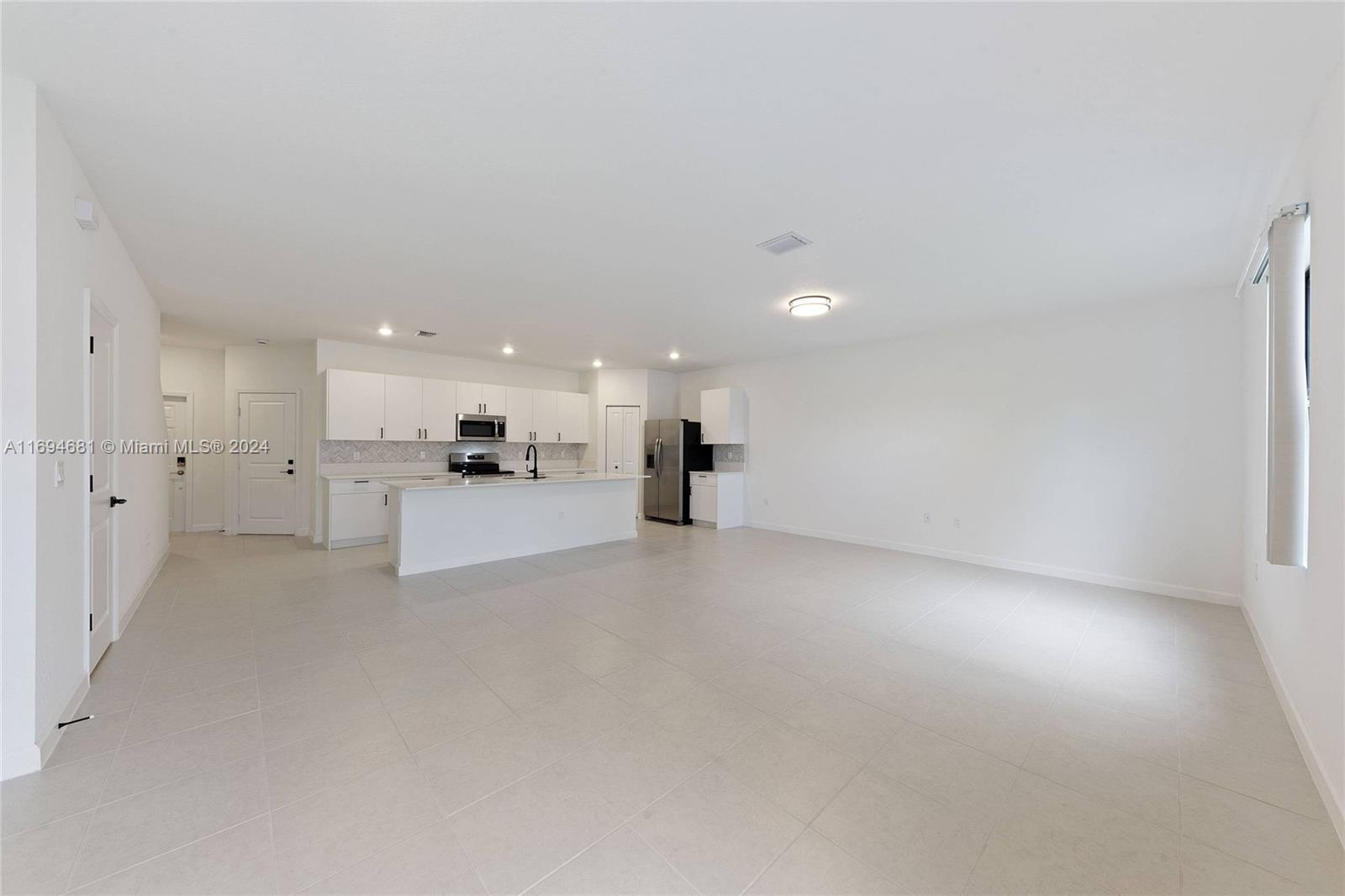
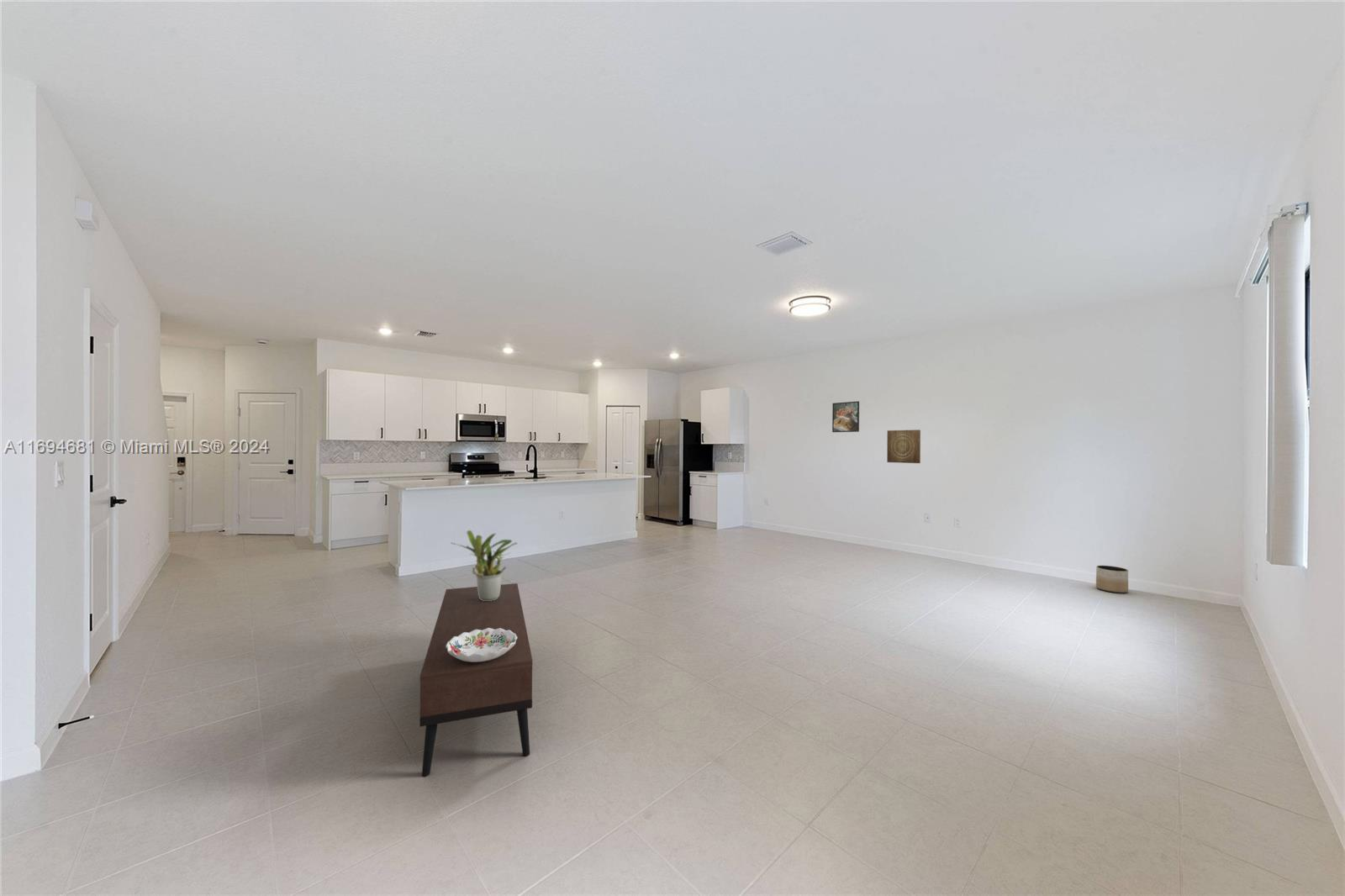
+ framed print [831,400,860,433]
+ planter [1095,565,1129,594]
+ potted plant [451,530,518,601]
+ coffee table [419,582,533,777]
+ wall art [886,429,921,464]
+ decorative bowl [446,628,517,662]
